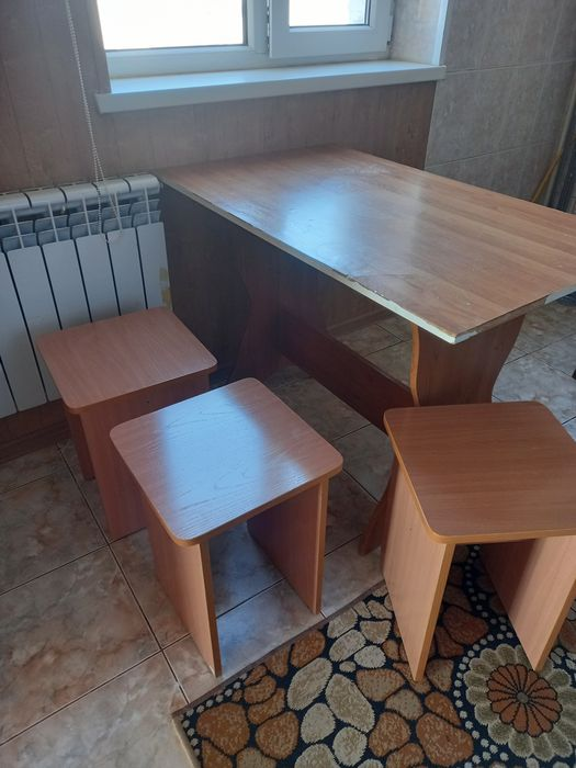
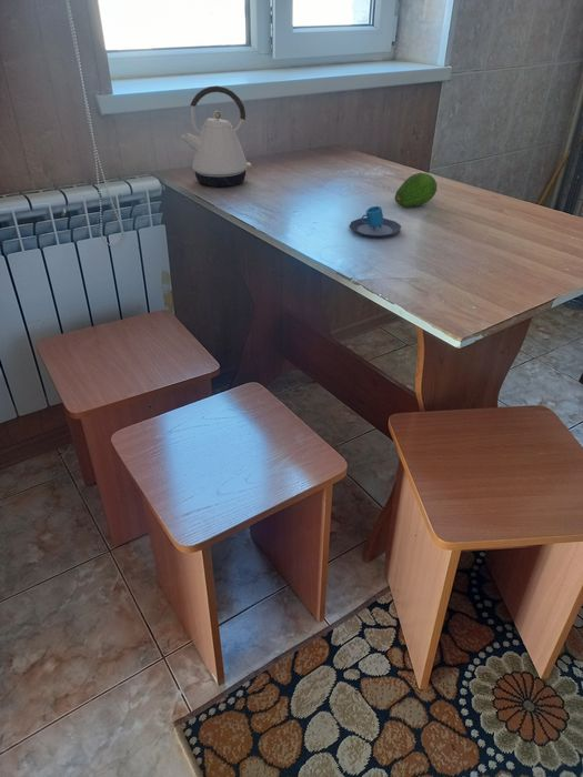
+ fruit [393,172,438,208]
+ mug [349,205,402,239]
+ kettle [181,85,252,188]
